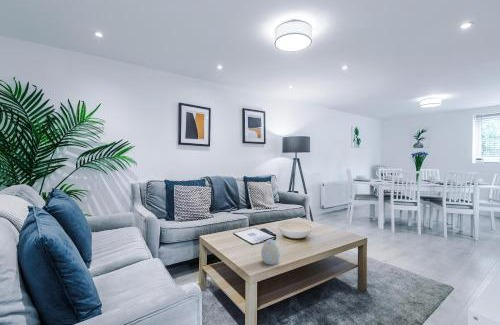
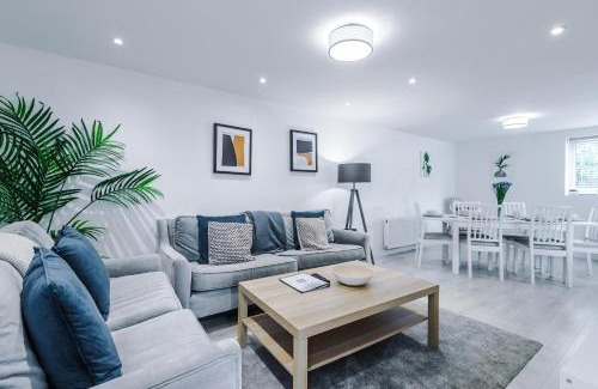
- decorative egg [260,238,281,266]
